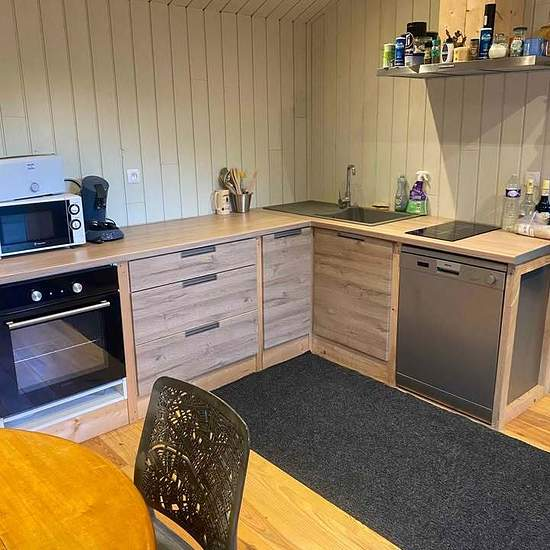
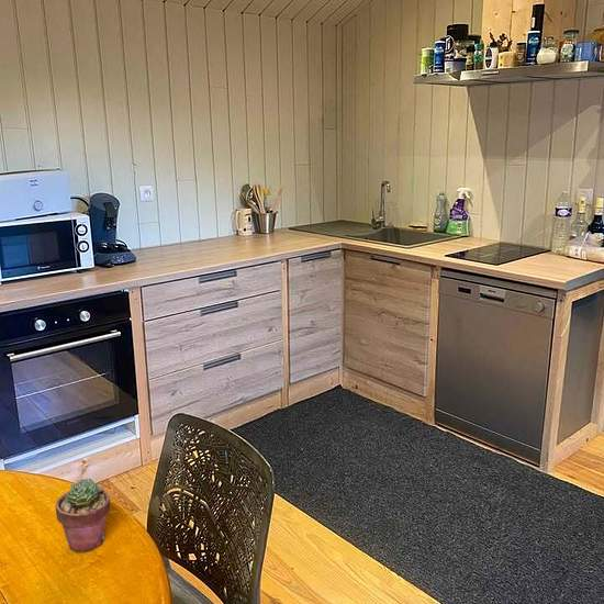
+ potted succulent [55,478,111,553]
